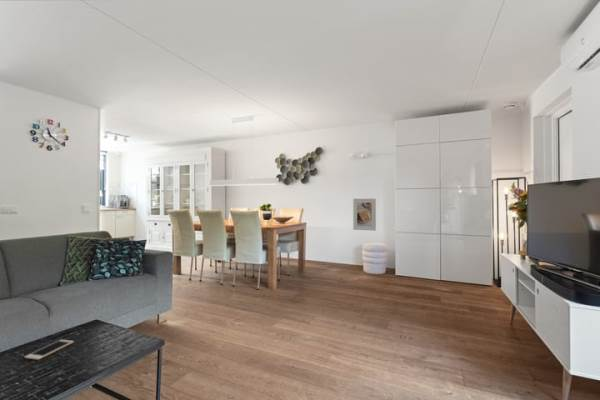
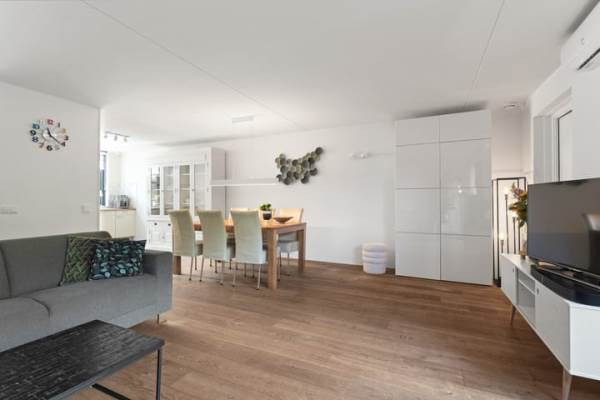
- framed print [352,198,377,232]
- cell phone [24,339,75,361]
